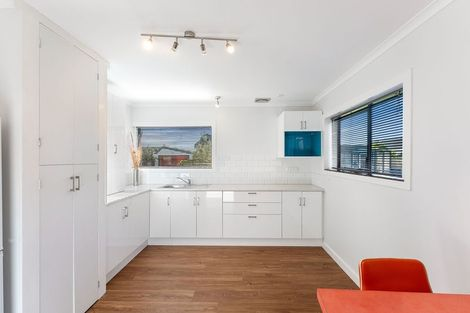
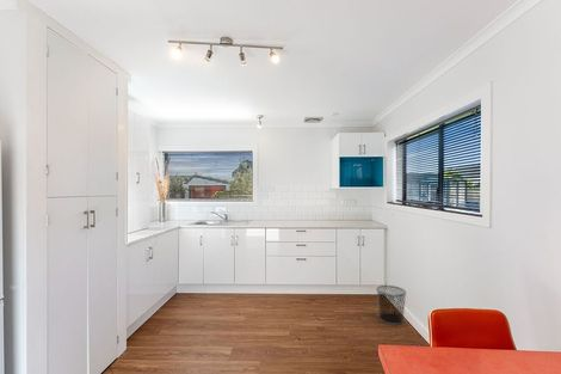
+ waste bin [376,284,407,326]
